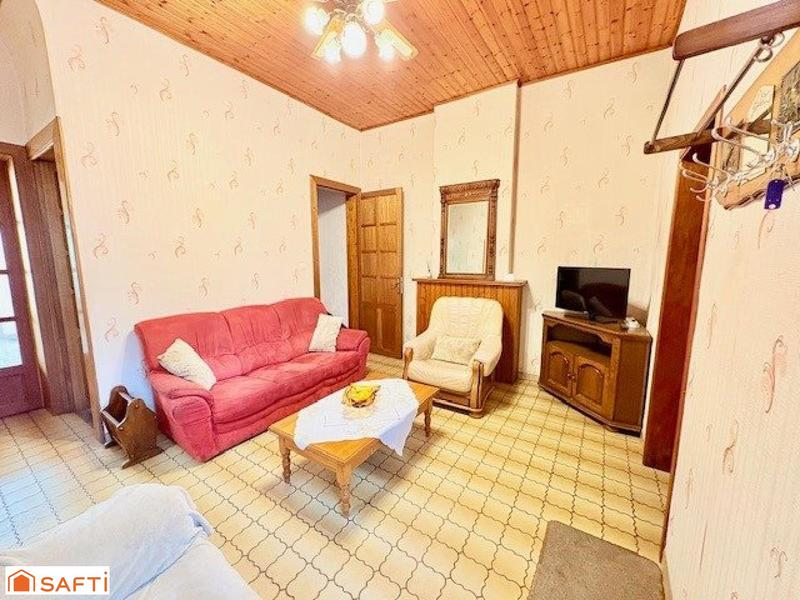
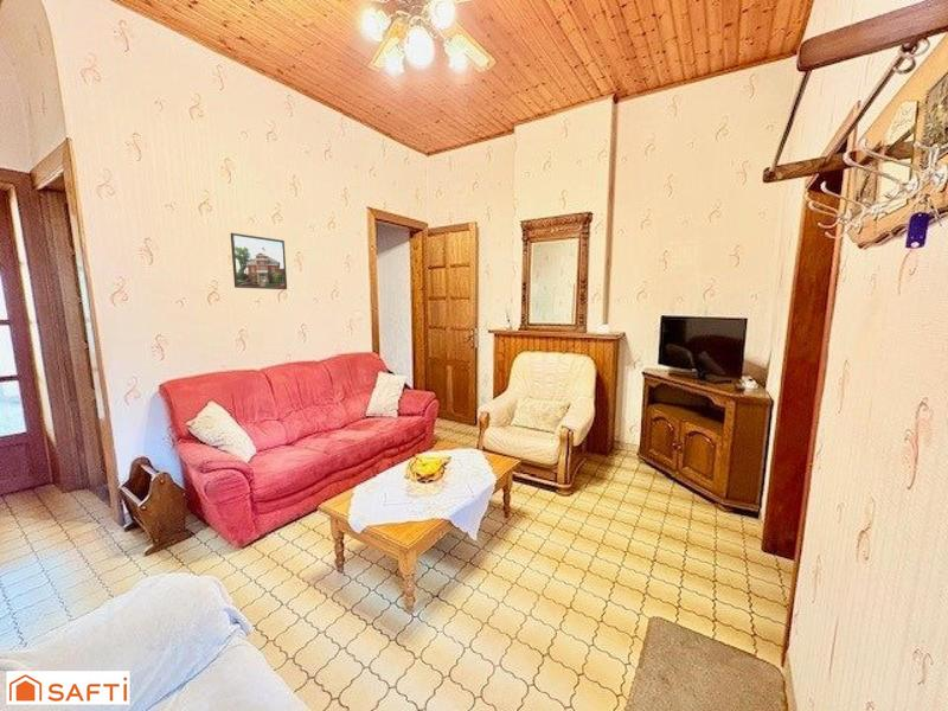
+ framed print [230,232,288,290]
